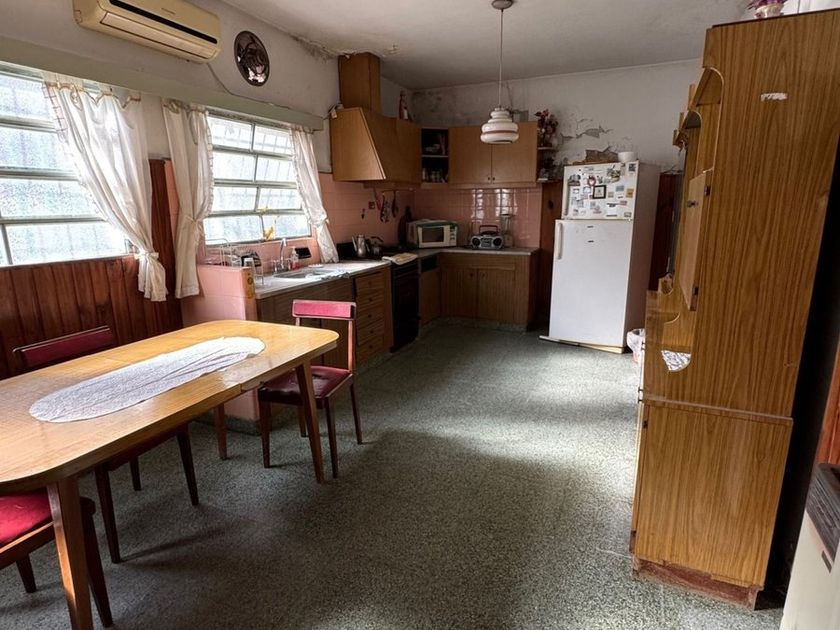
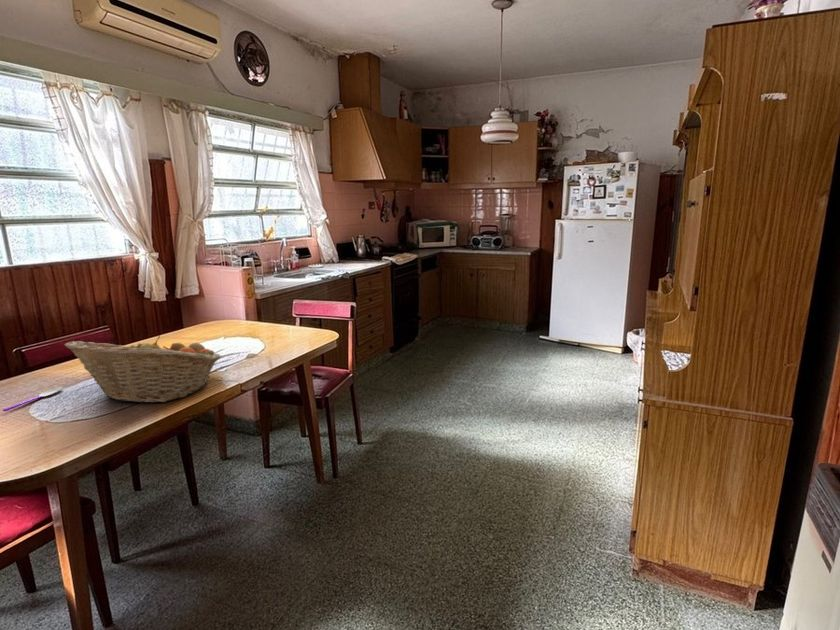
+ fruit basket [63,334,222,404]
+ spoon [2,386,63,412]
